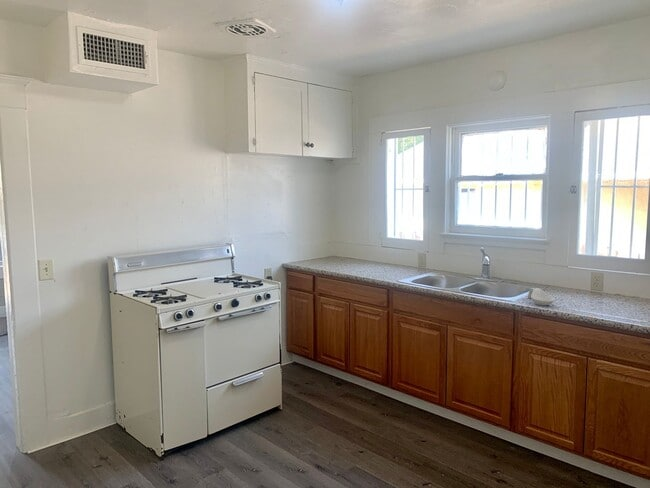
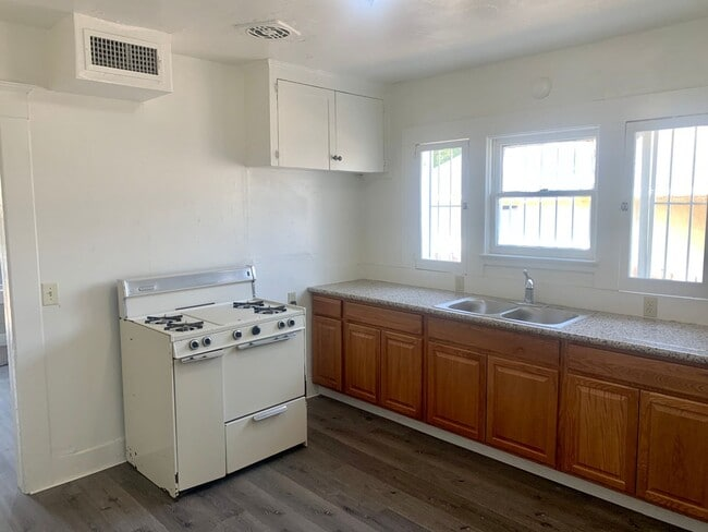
- spoon rest [527,287,555,307]
